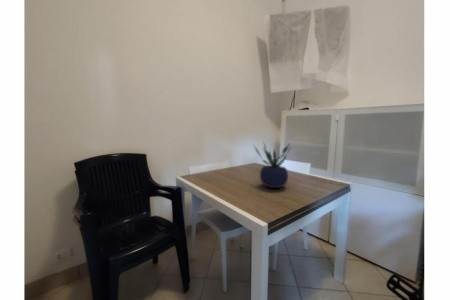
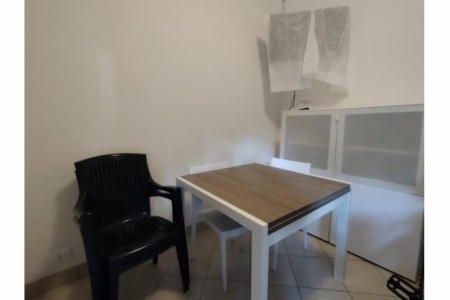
- potted plant [253,141,292,189]
